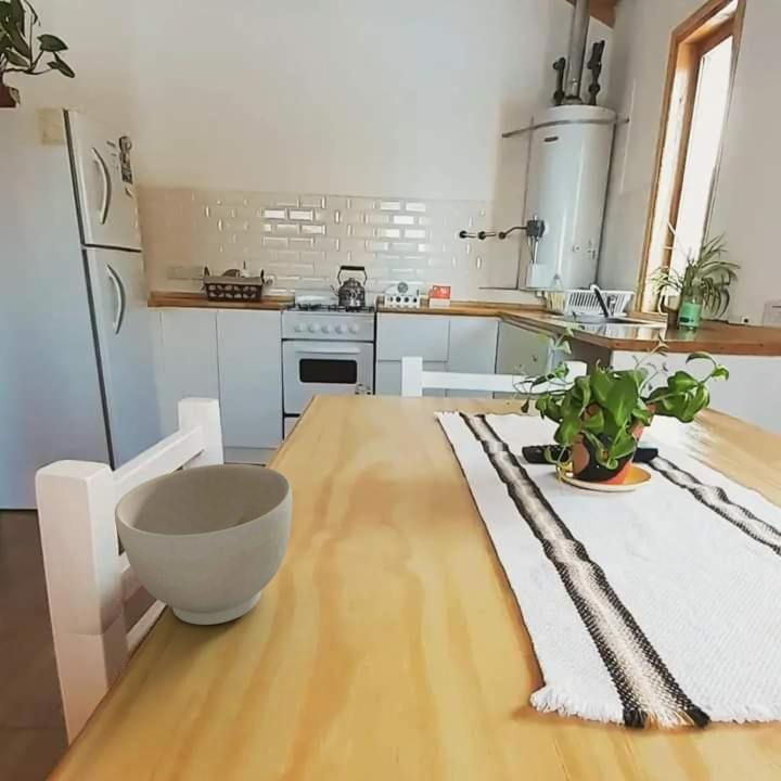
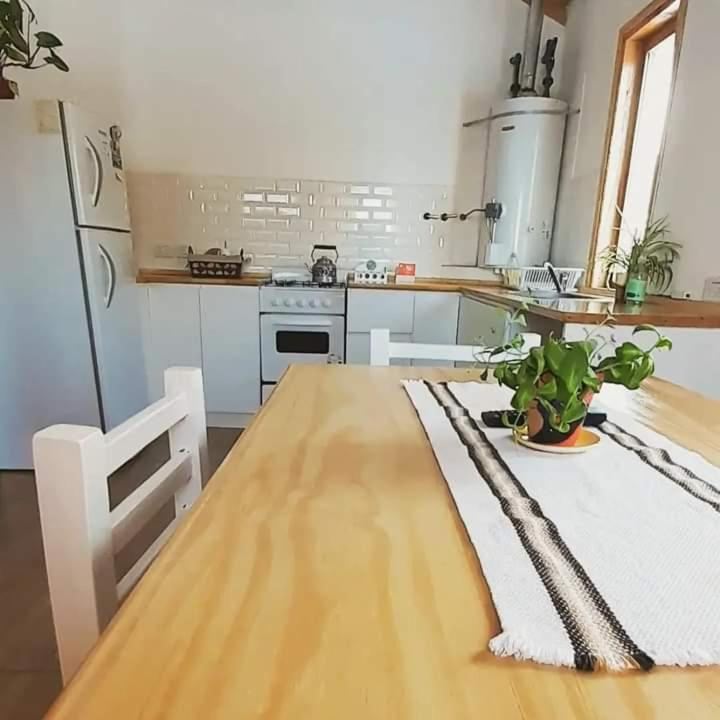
- bowl [114,463,293,626]
